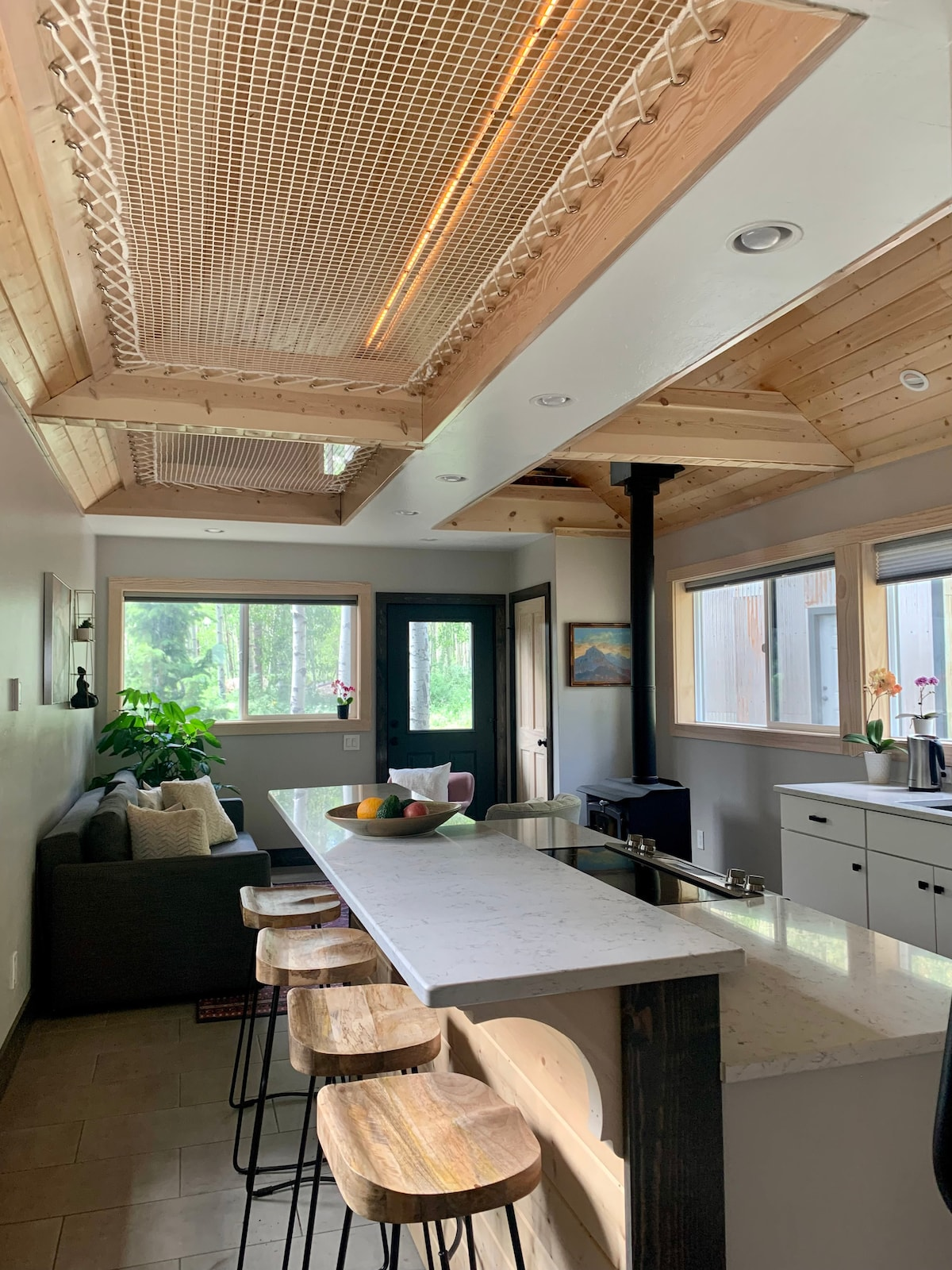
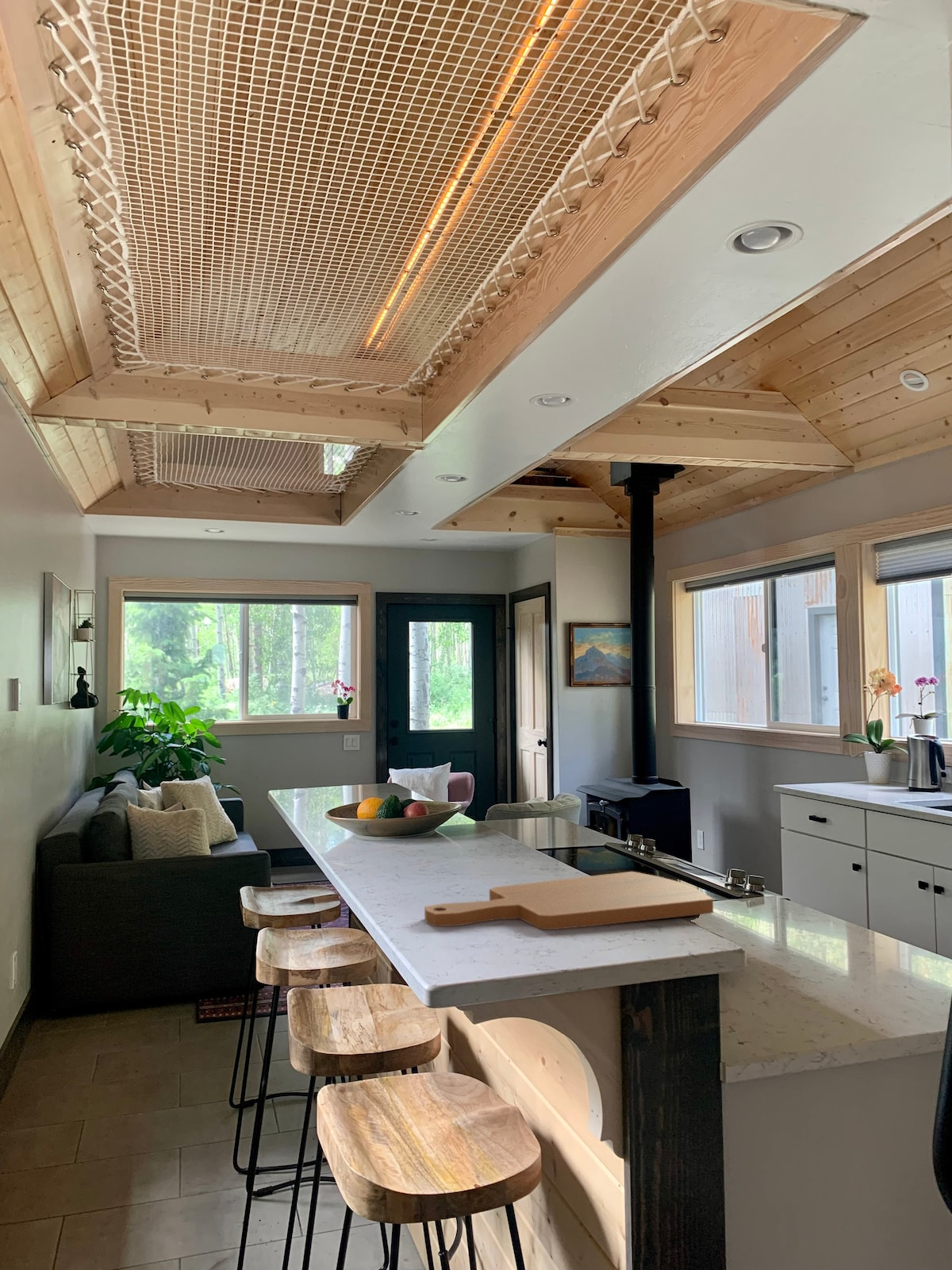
+ cutting board [424,871,714,930]
